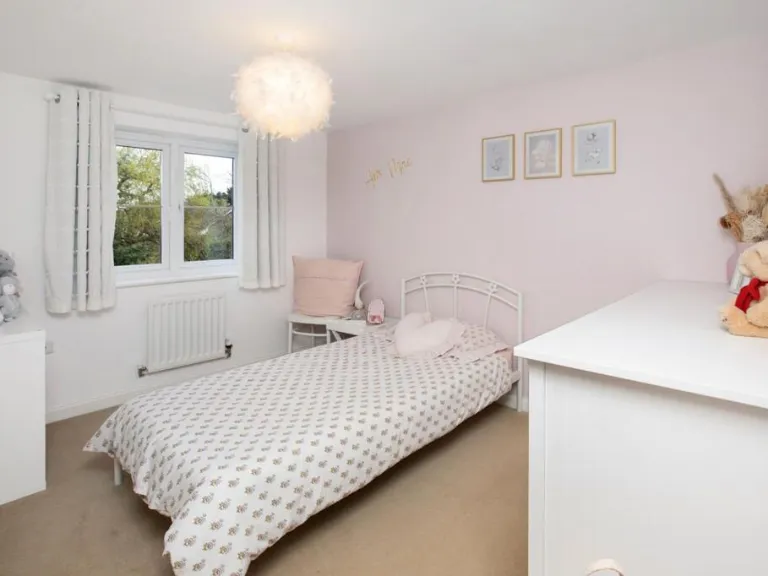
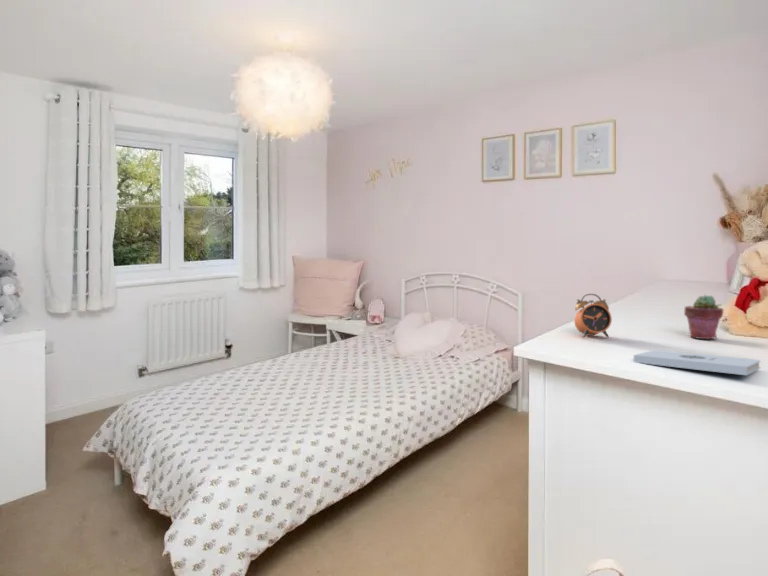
+ alarm clock [573,293,613,339]
+ potted succulent [683,294,724,340]
+ notepad [633,349,761,376]
